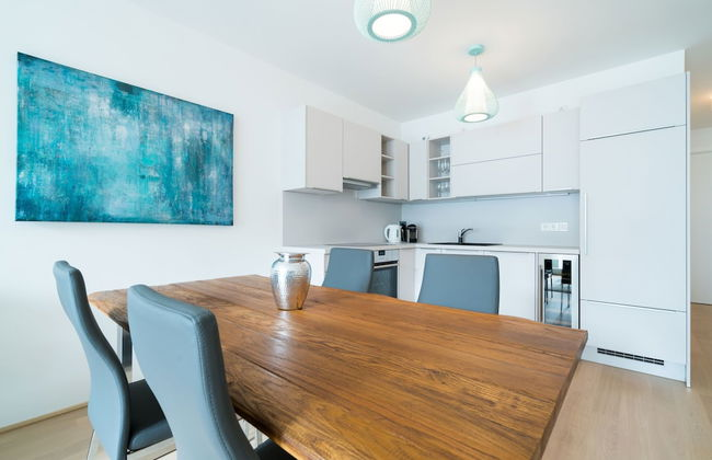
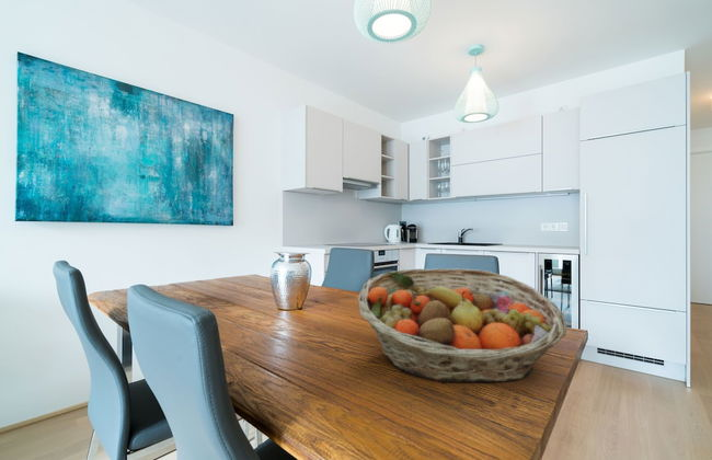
+ fruit basket [357,267,567,383]
